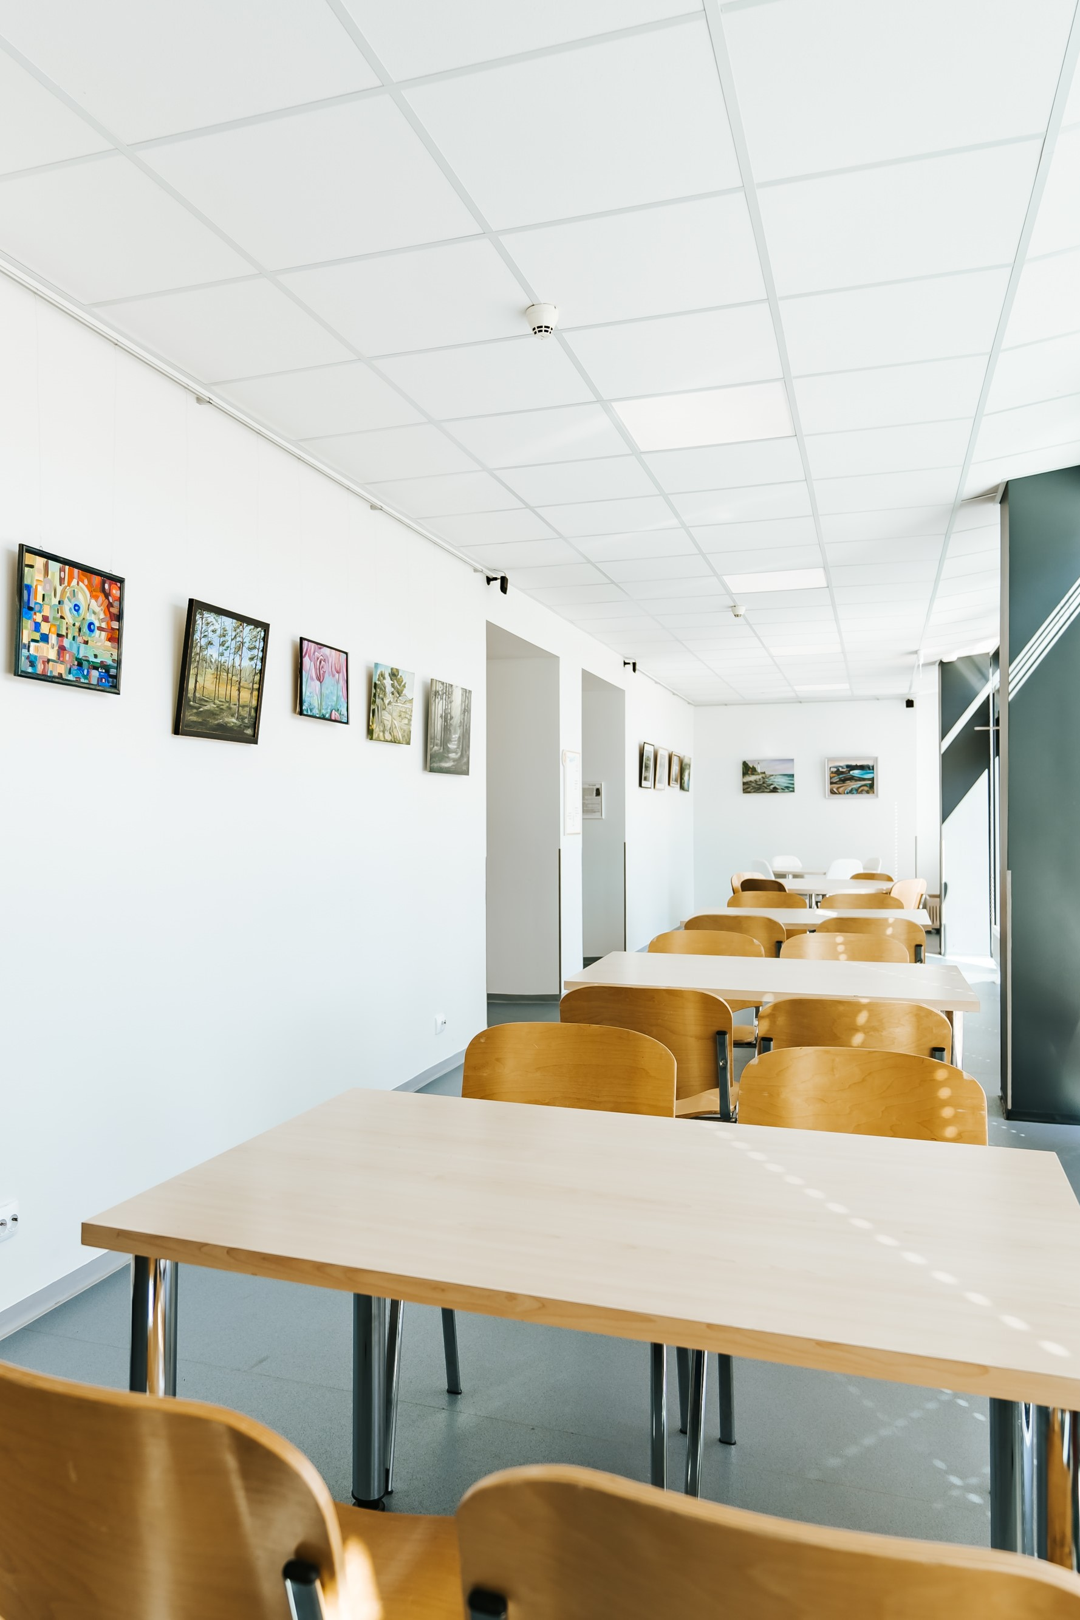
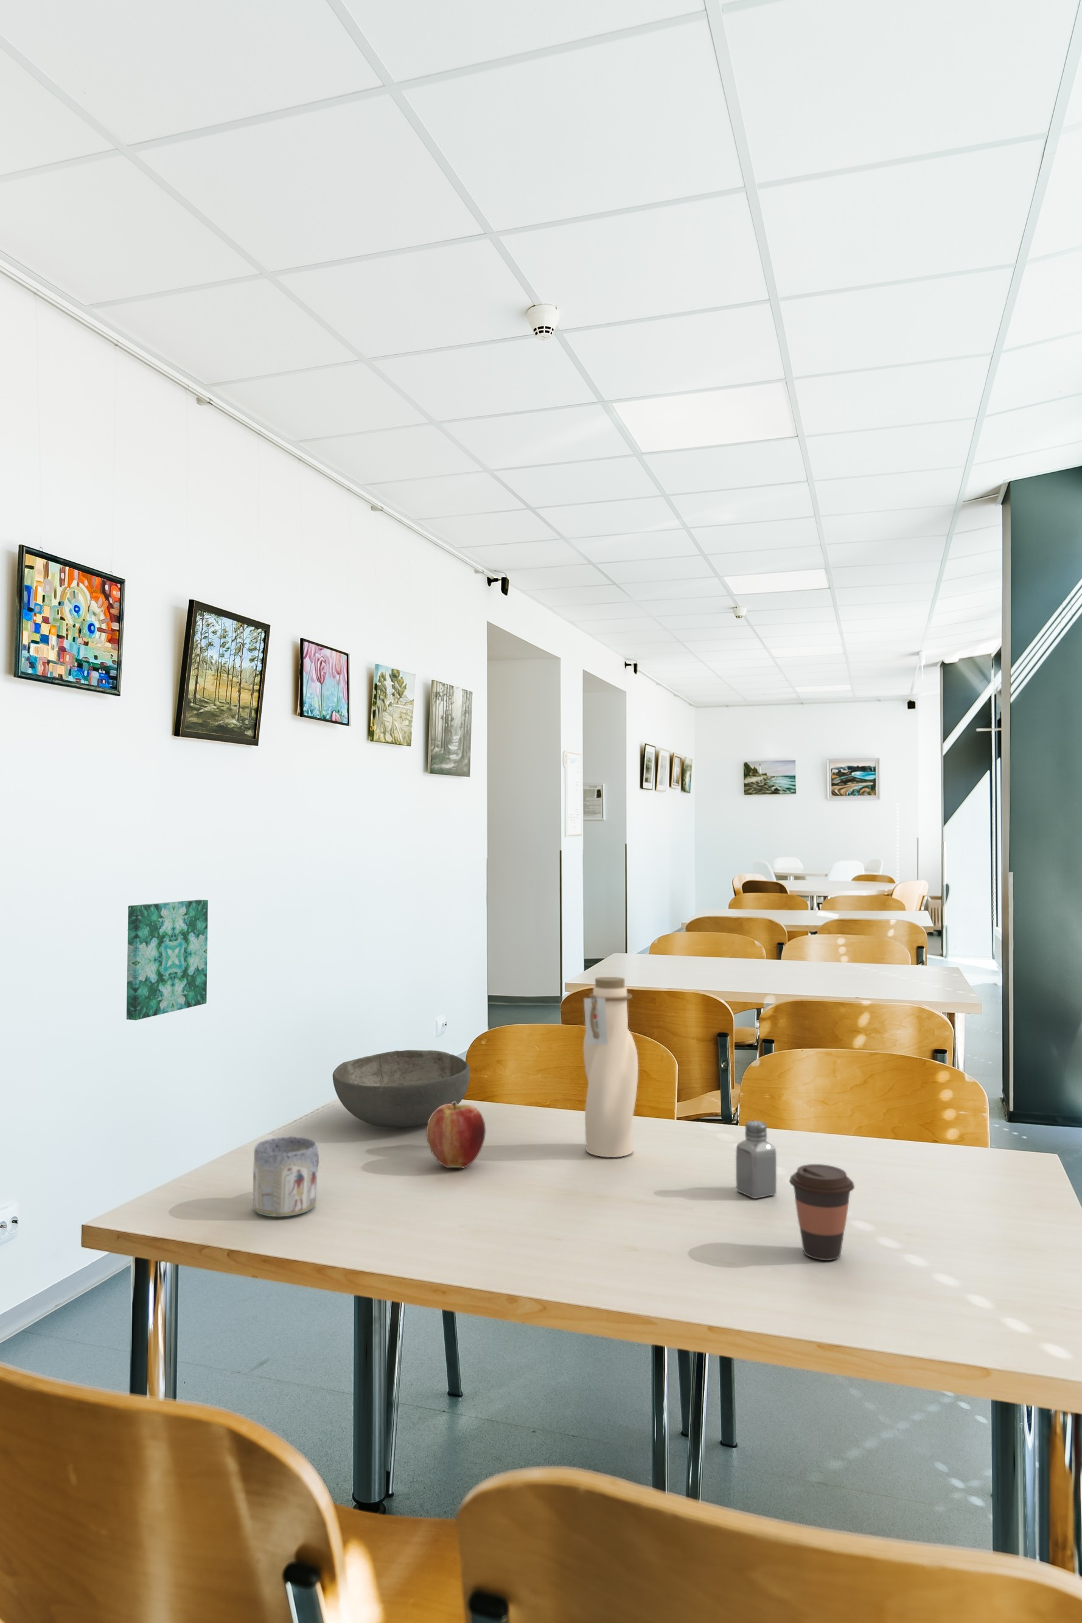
+ saltshaker [735,1121,778,1199]
+ wall art [126,900,209,1020]
+ water bottle [583,976,639,1158]
+ coffee cup [789,1164,855,1261]
+ apple [426,1101,487,1169]
+ bowl [332,1049,471,1128]
+ mug [252,1136,320,1217]
